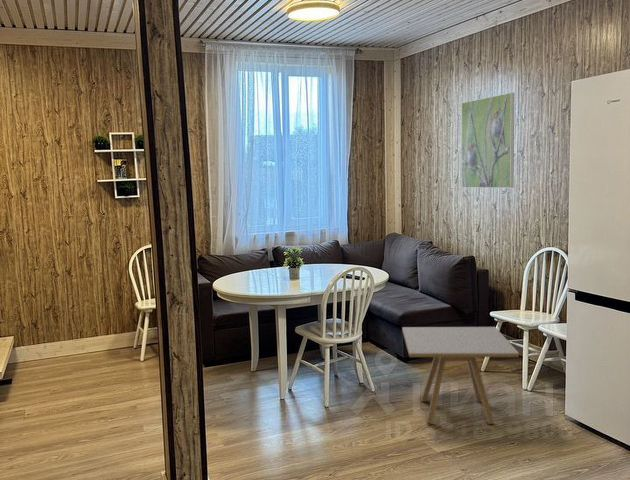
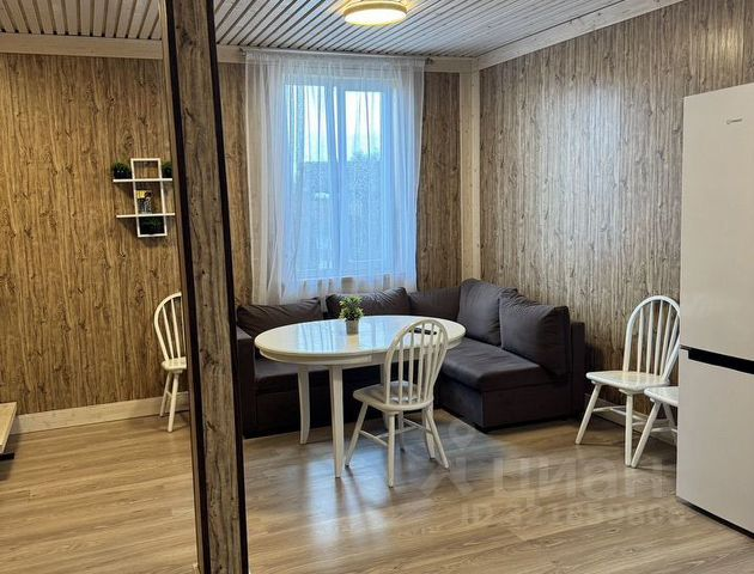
- side table [401,326,520,425]
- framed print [461,92,515,189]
